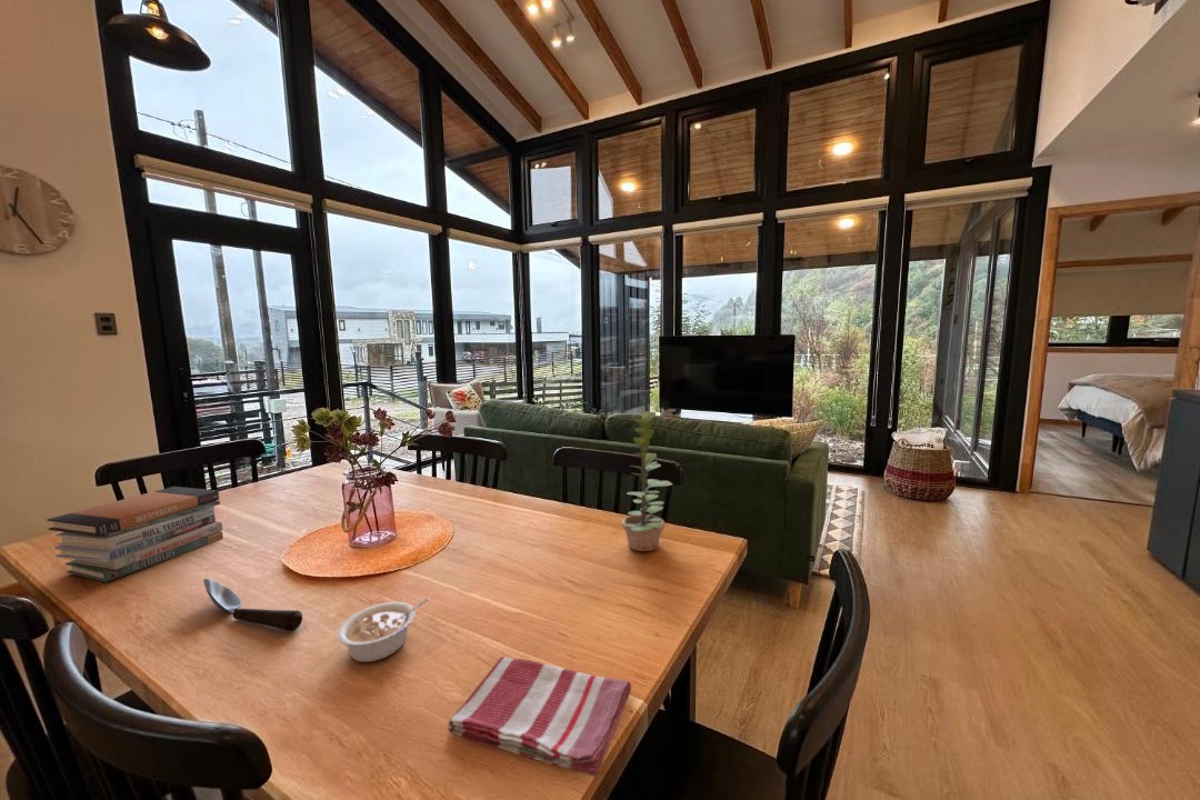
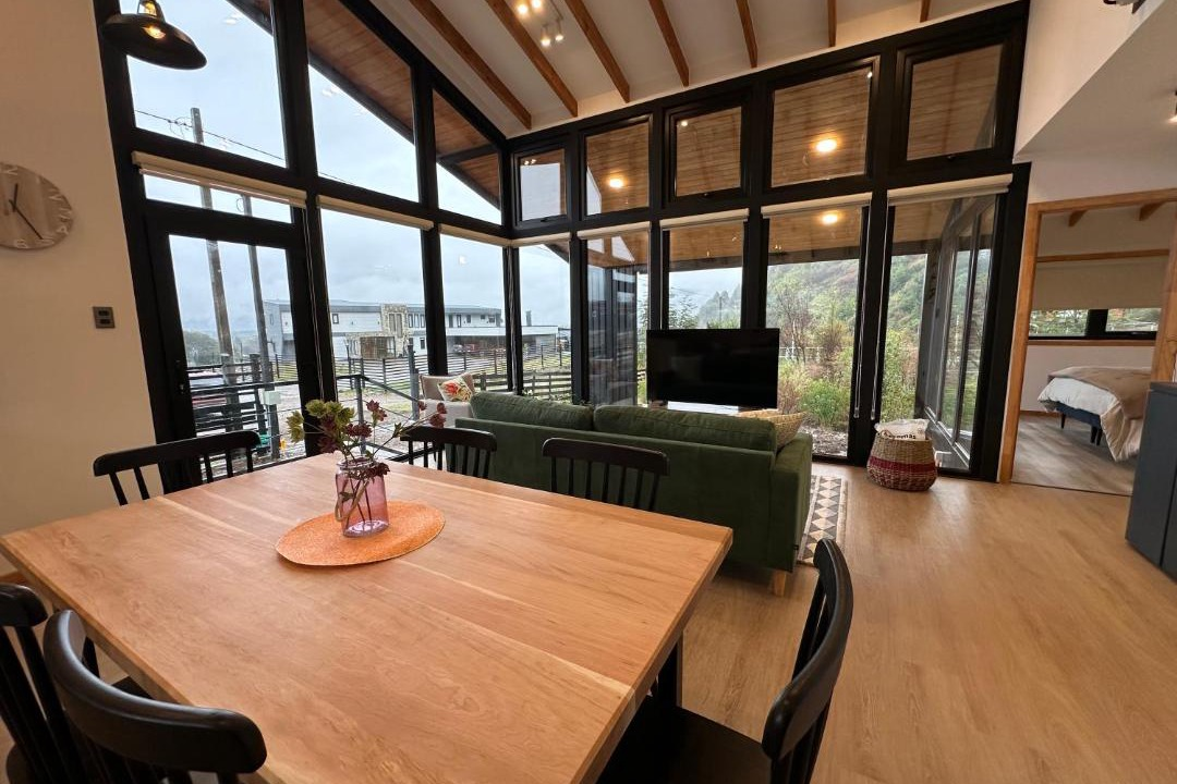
- legume [336,597,430,663]
- plant [621,410,673,552]
- book stack [46,486,224,583]
- dish towel [447,656,632,778]
- spoon [202,578,303,632]
